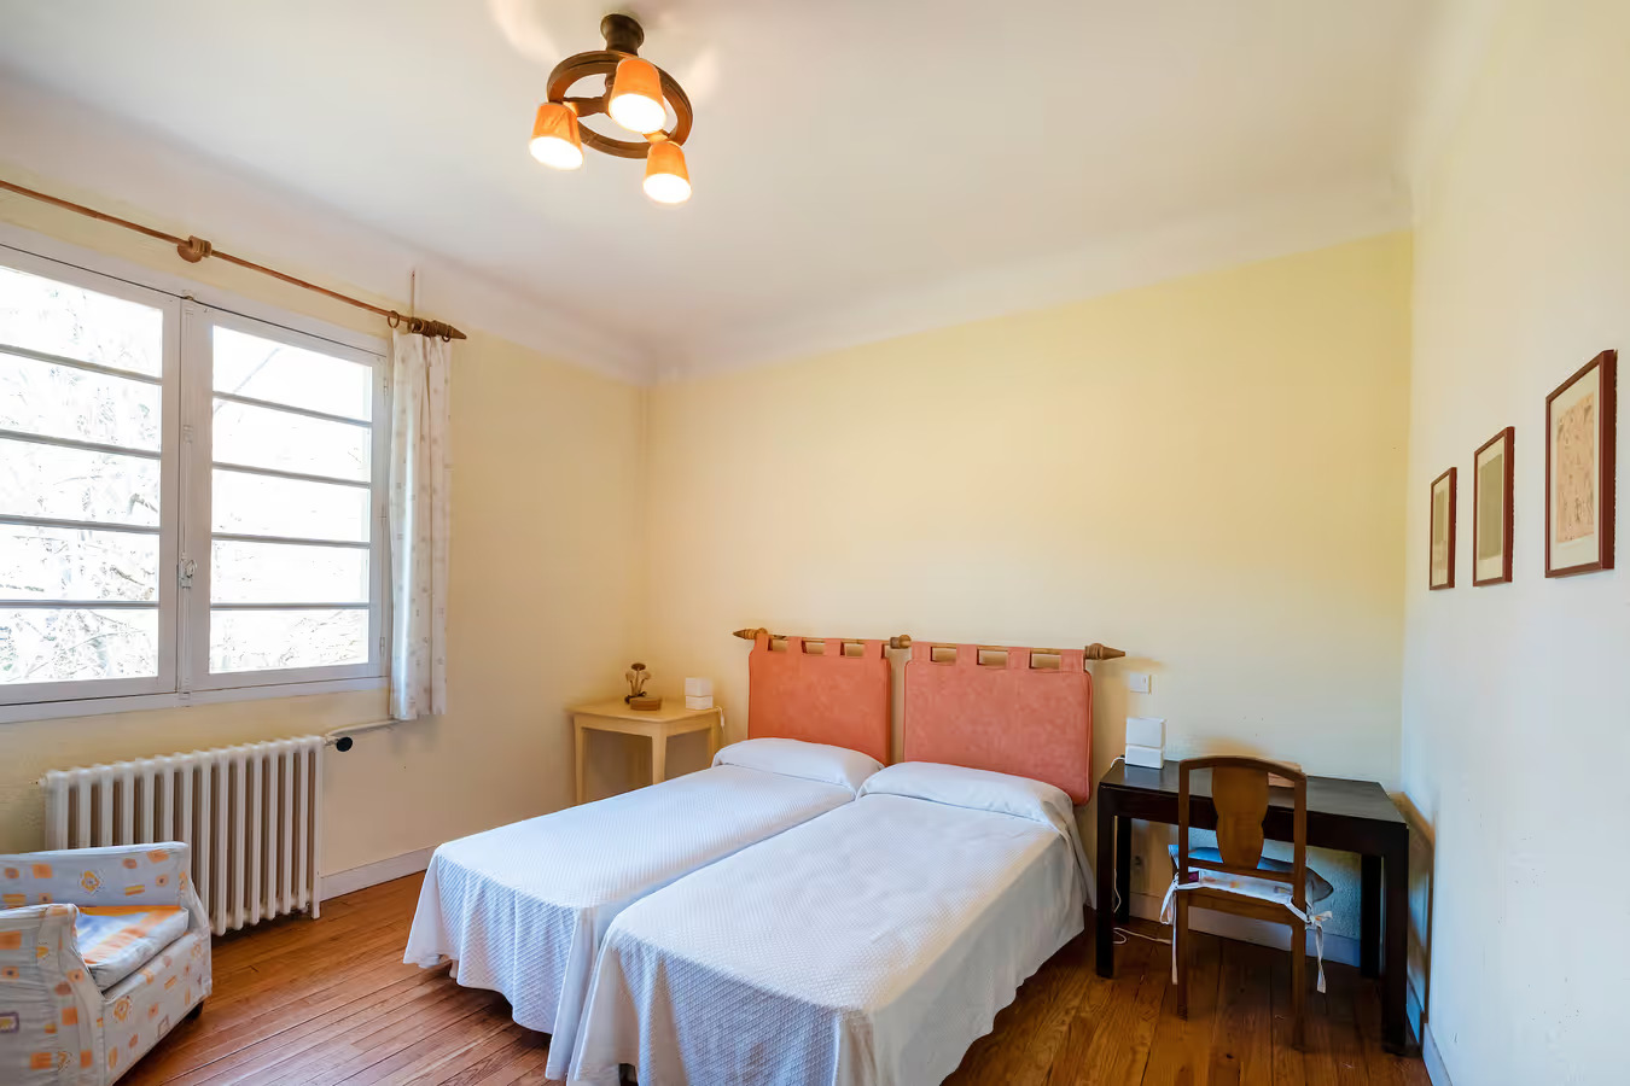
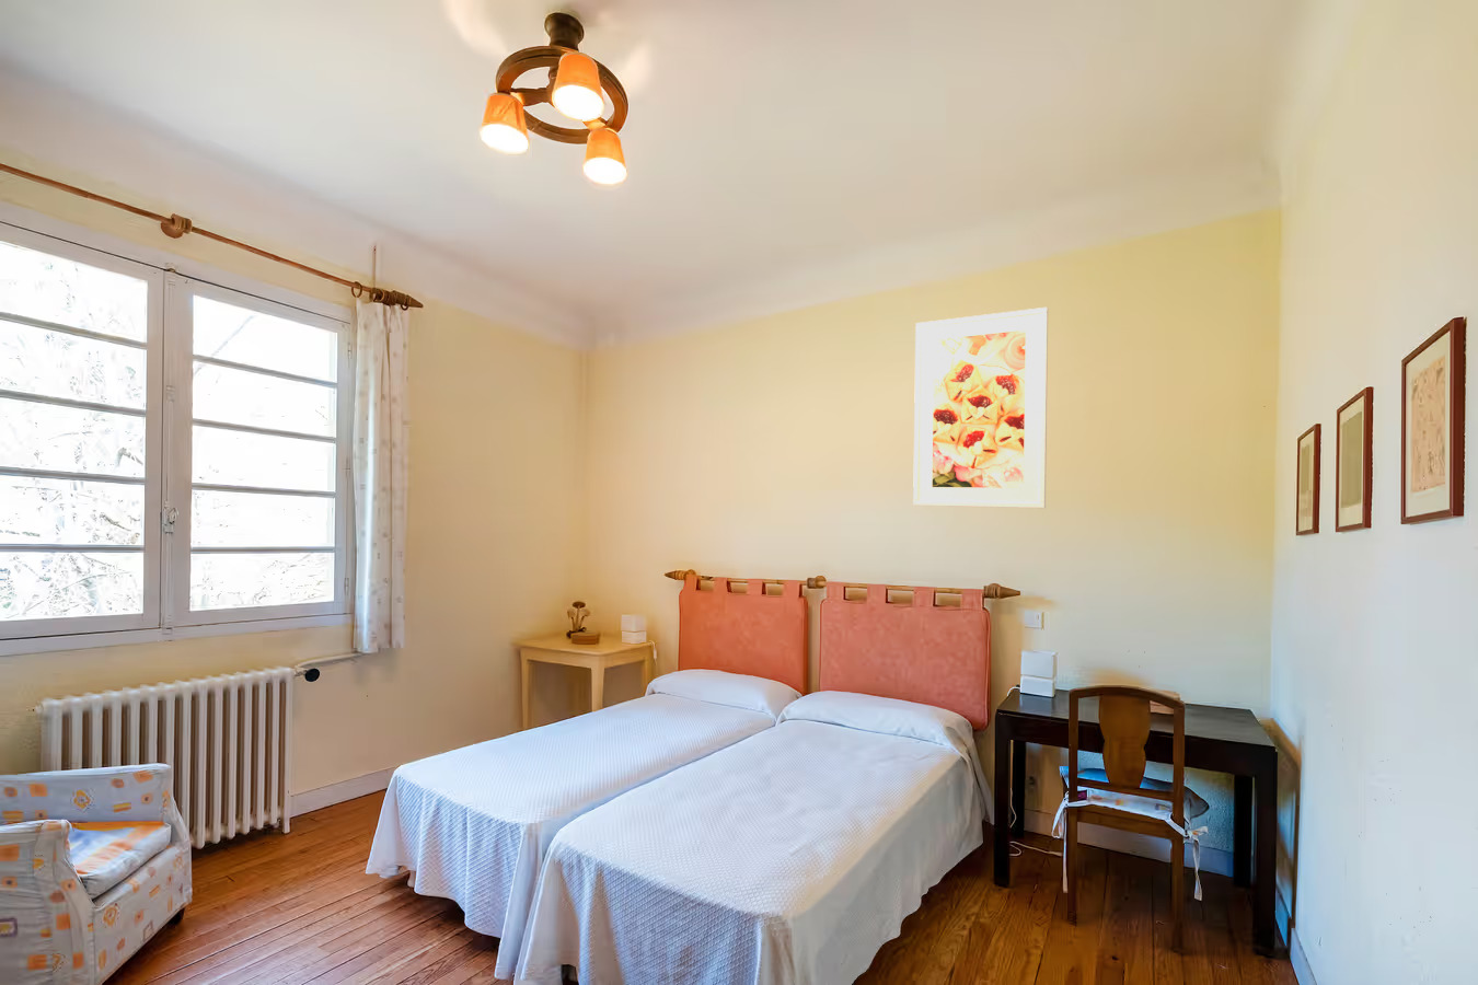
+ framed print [912,307,1049,509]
